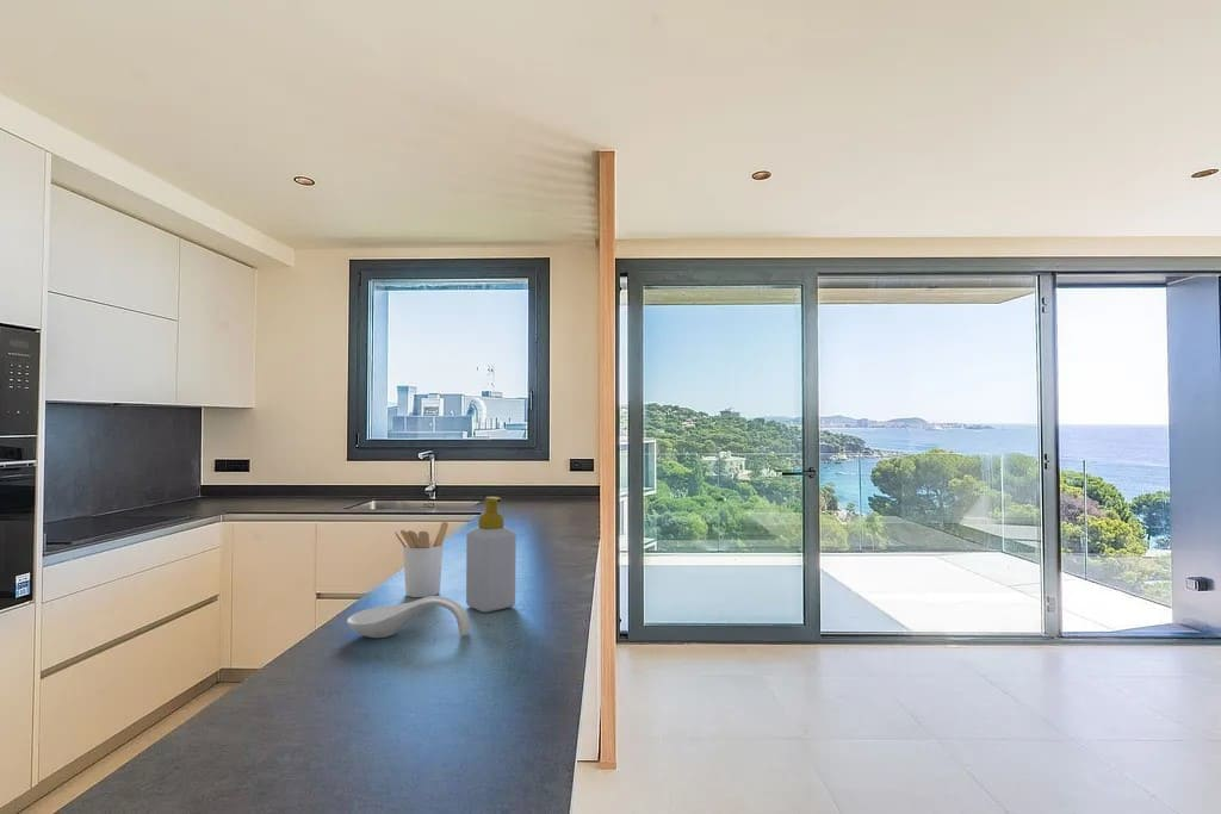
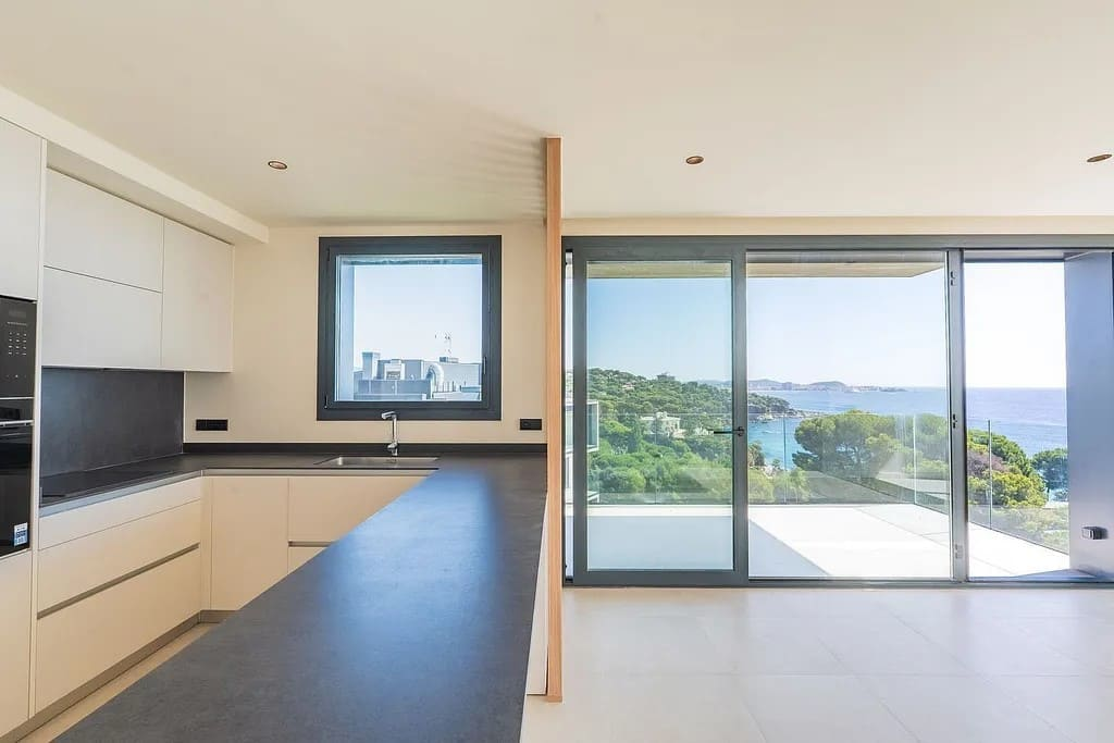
- soap bottle [465,496,516,614]
- spoon rest [346,595,471,639]
- utensil holder [393,521,450,598]
